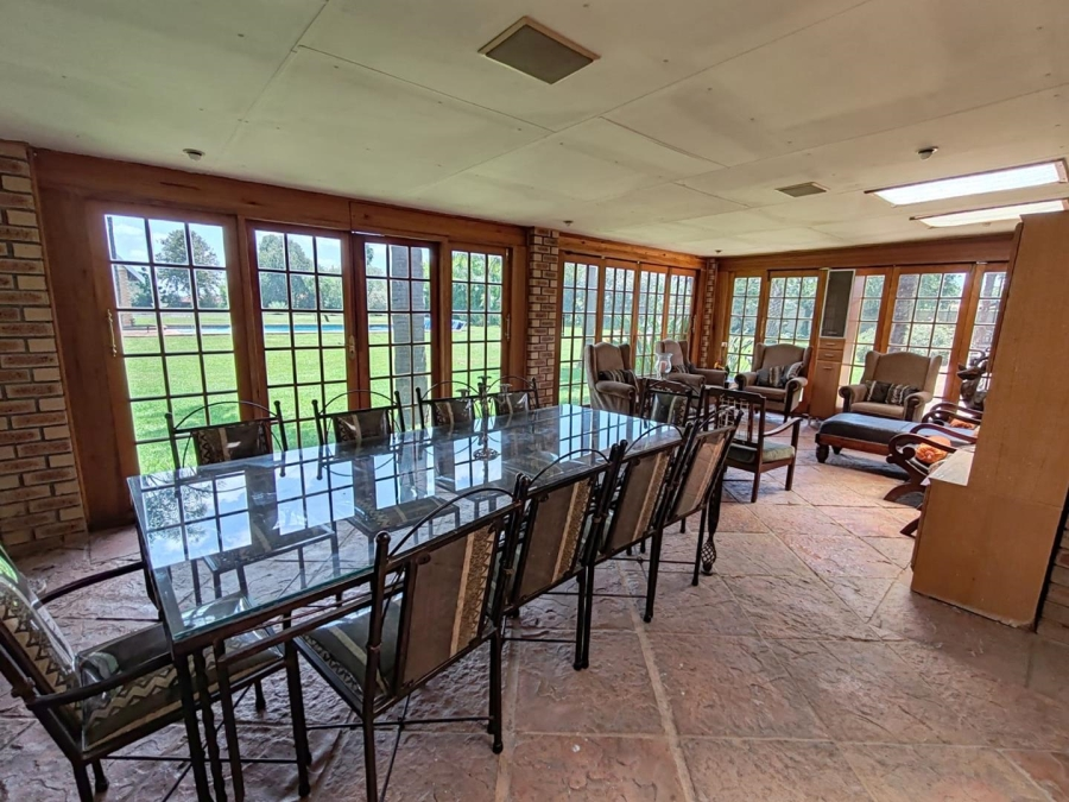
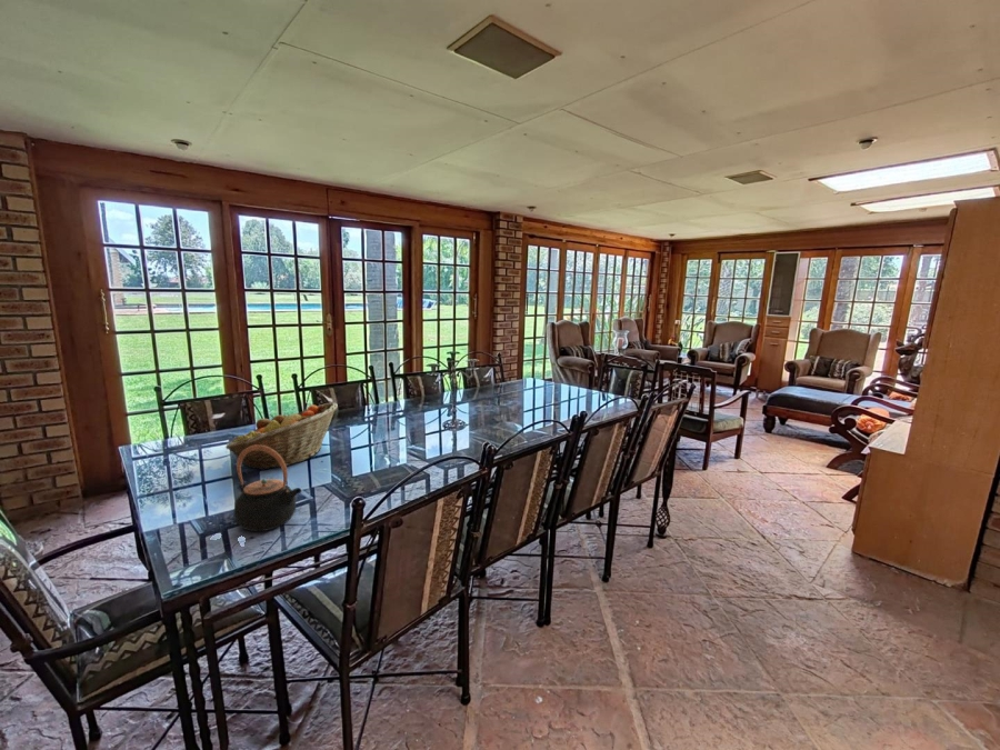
+ fruit basket [224,401,339,471]
+ teapot [233,446,302,532]
